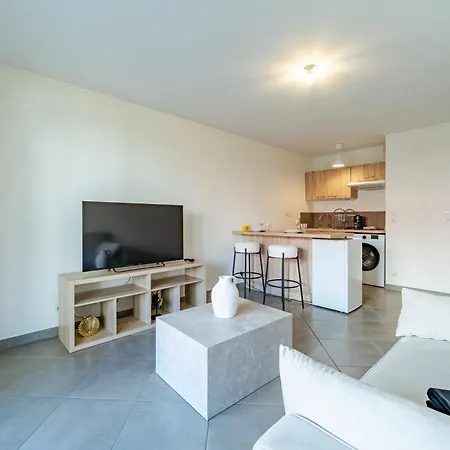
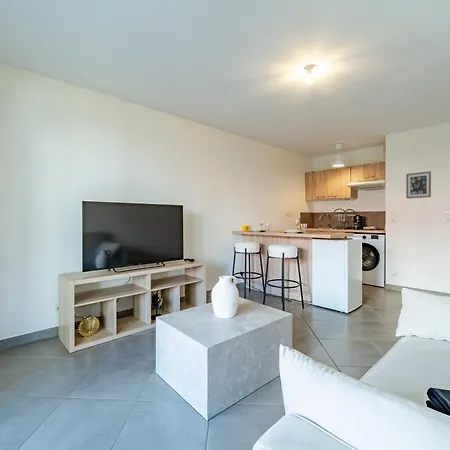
+ wall art [405,171,432,199]
